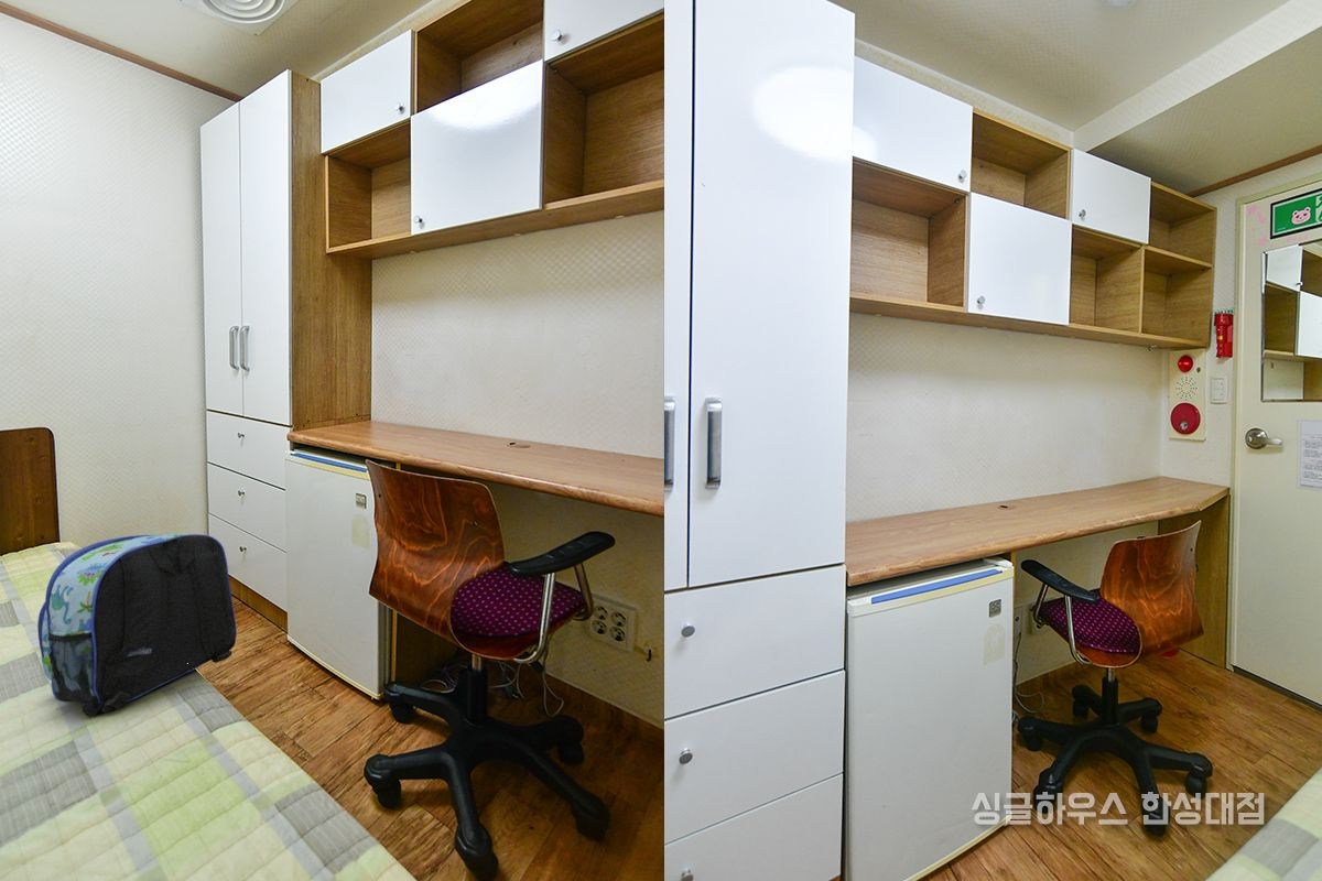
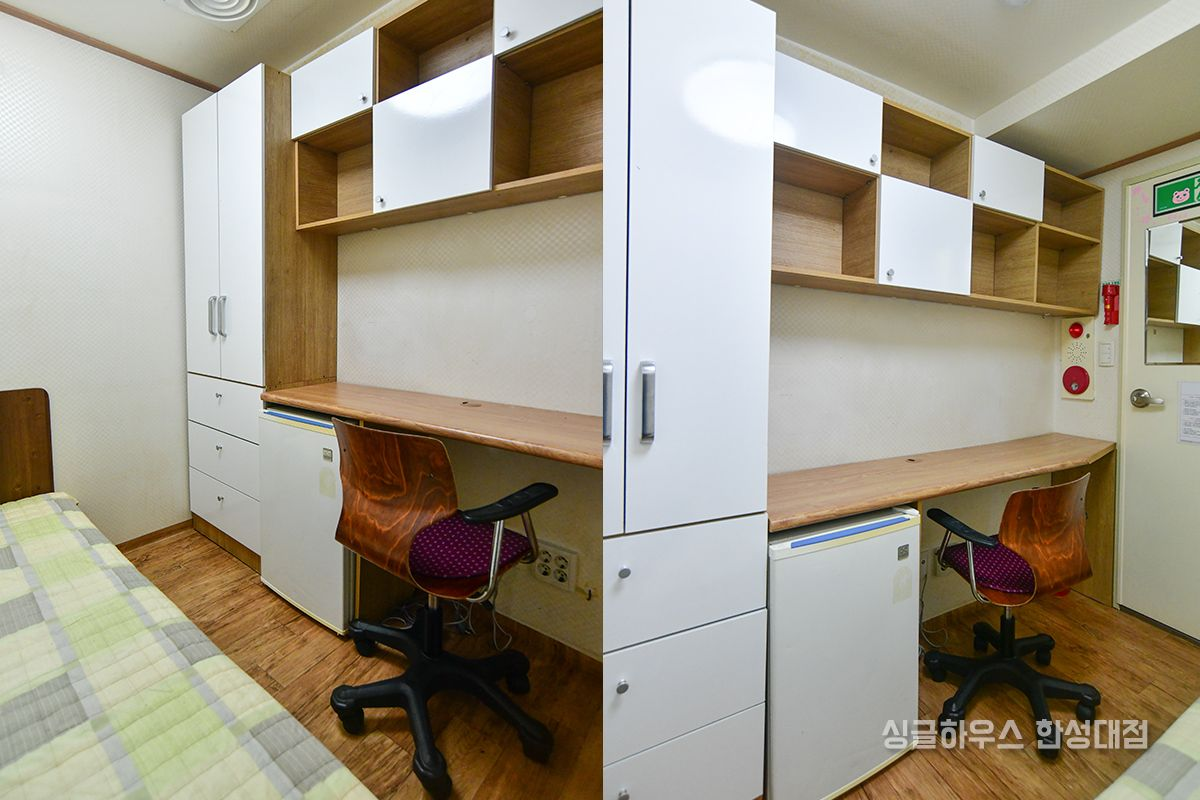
- backpack [36,533,238,717]
